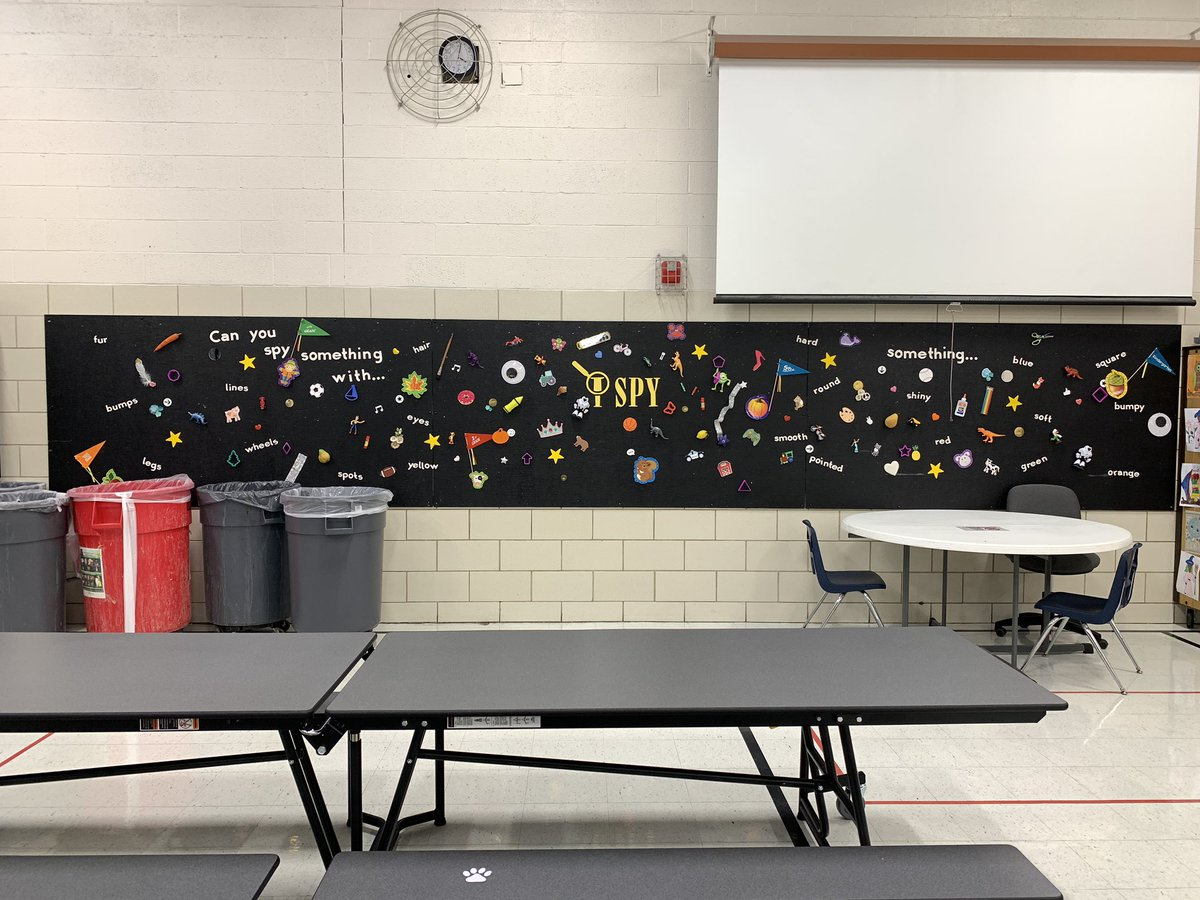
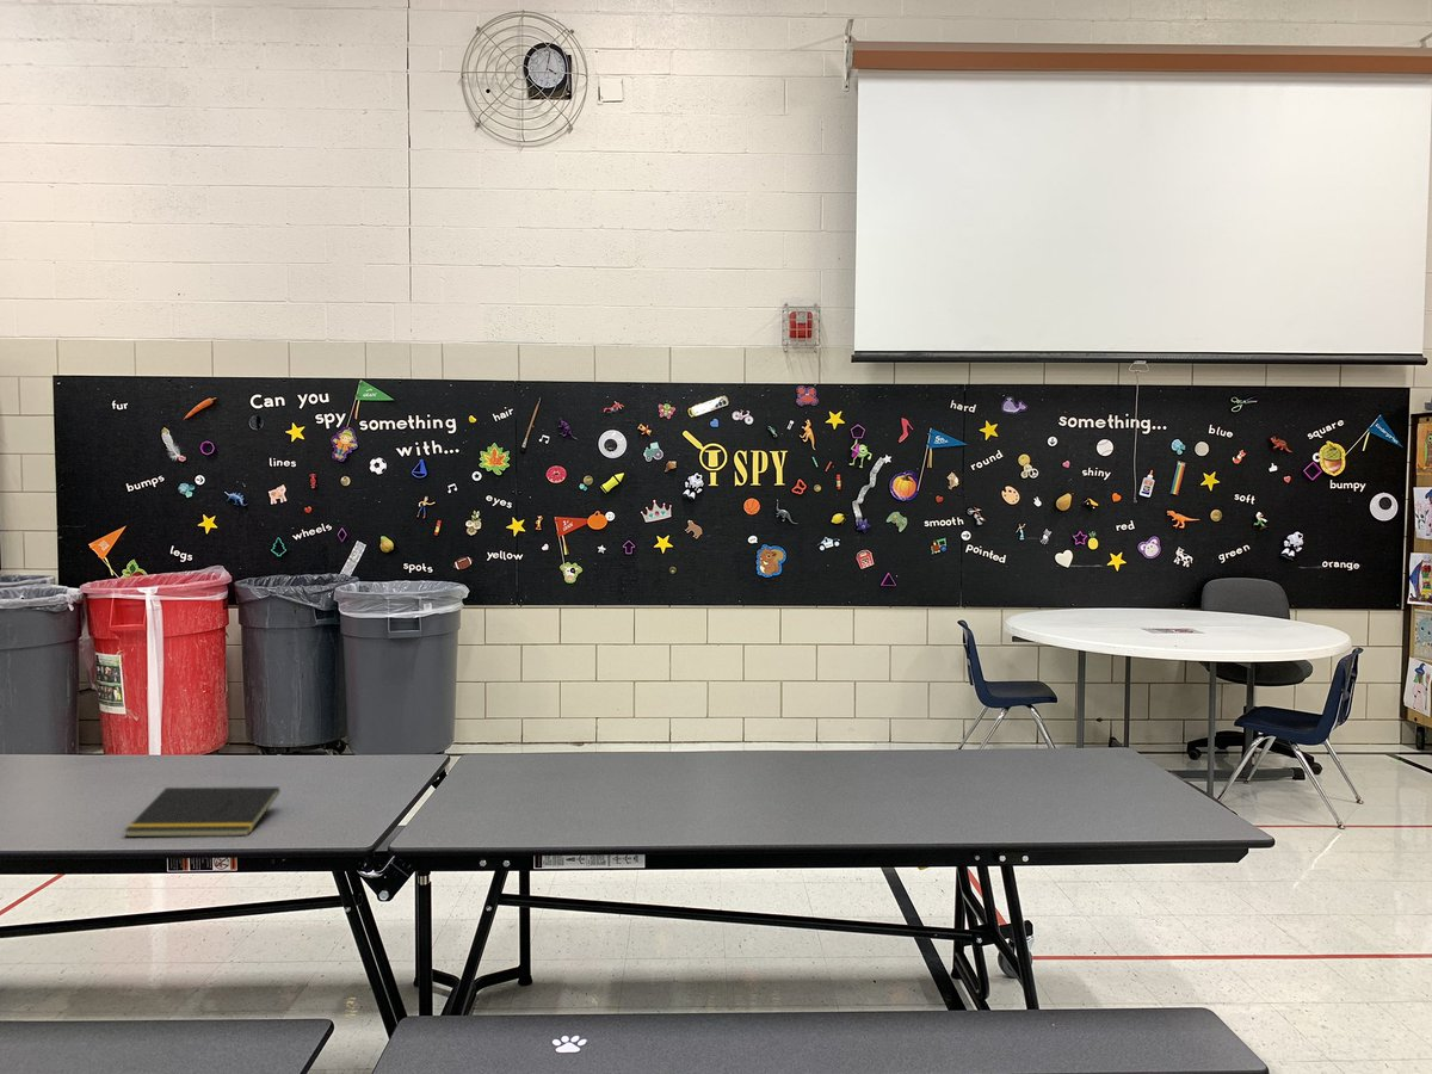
+ notepad [123,786,280,838]
